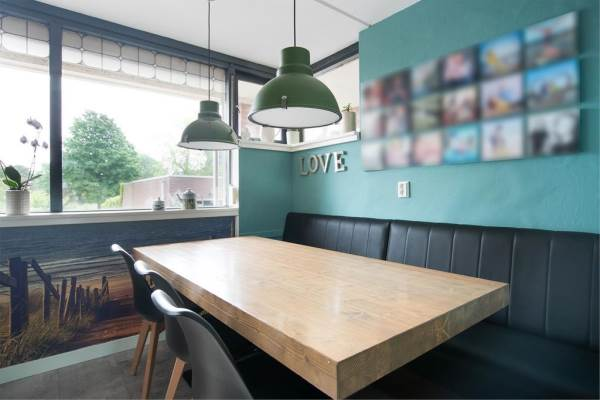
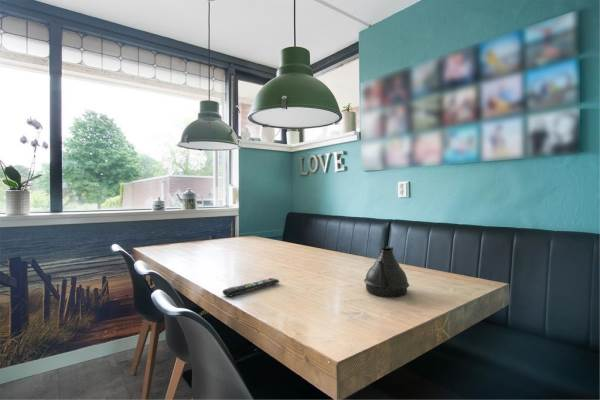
+ teapot [363,246,410,298]
+ remote control [221,277,280,298]
